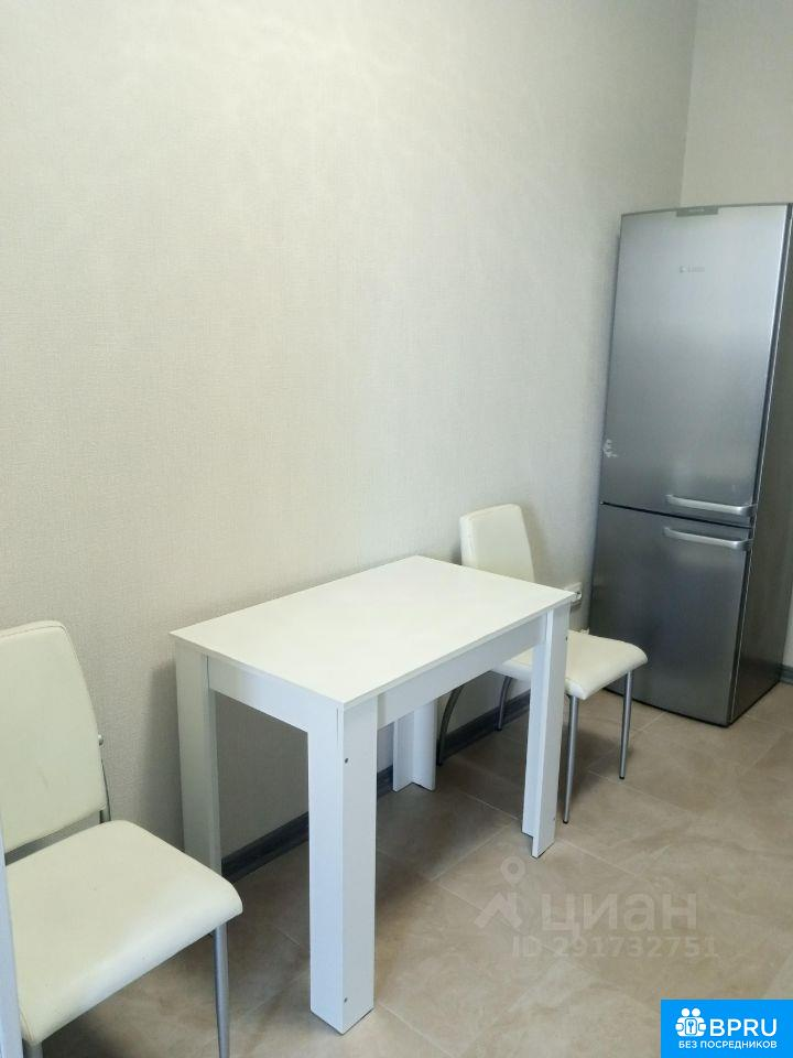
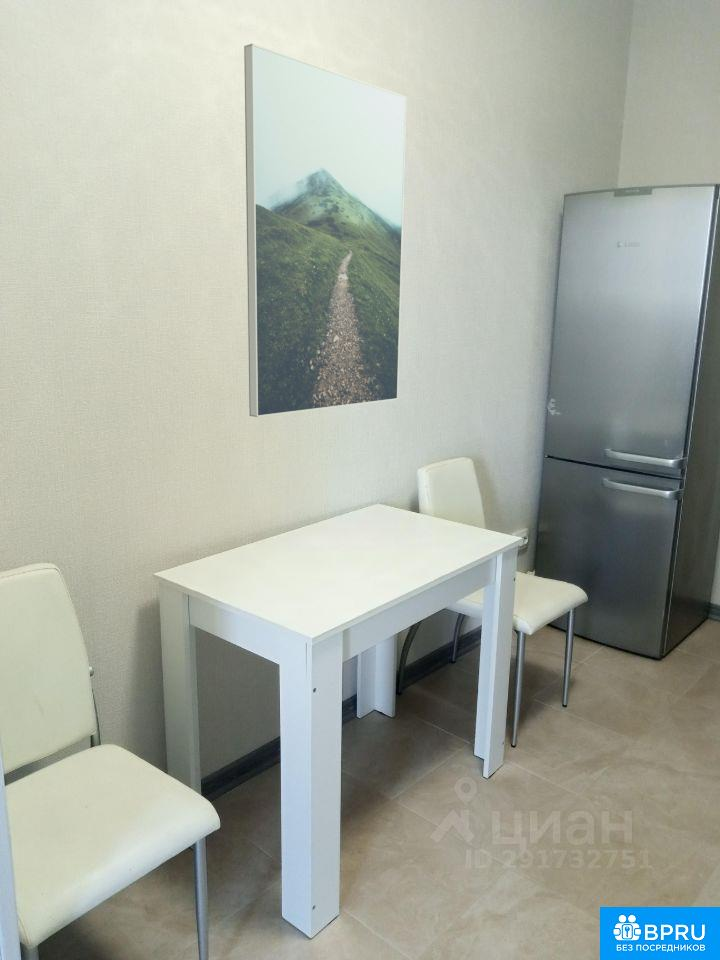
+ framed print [243,43,407,418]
